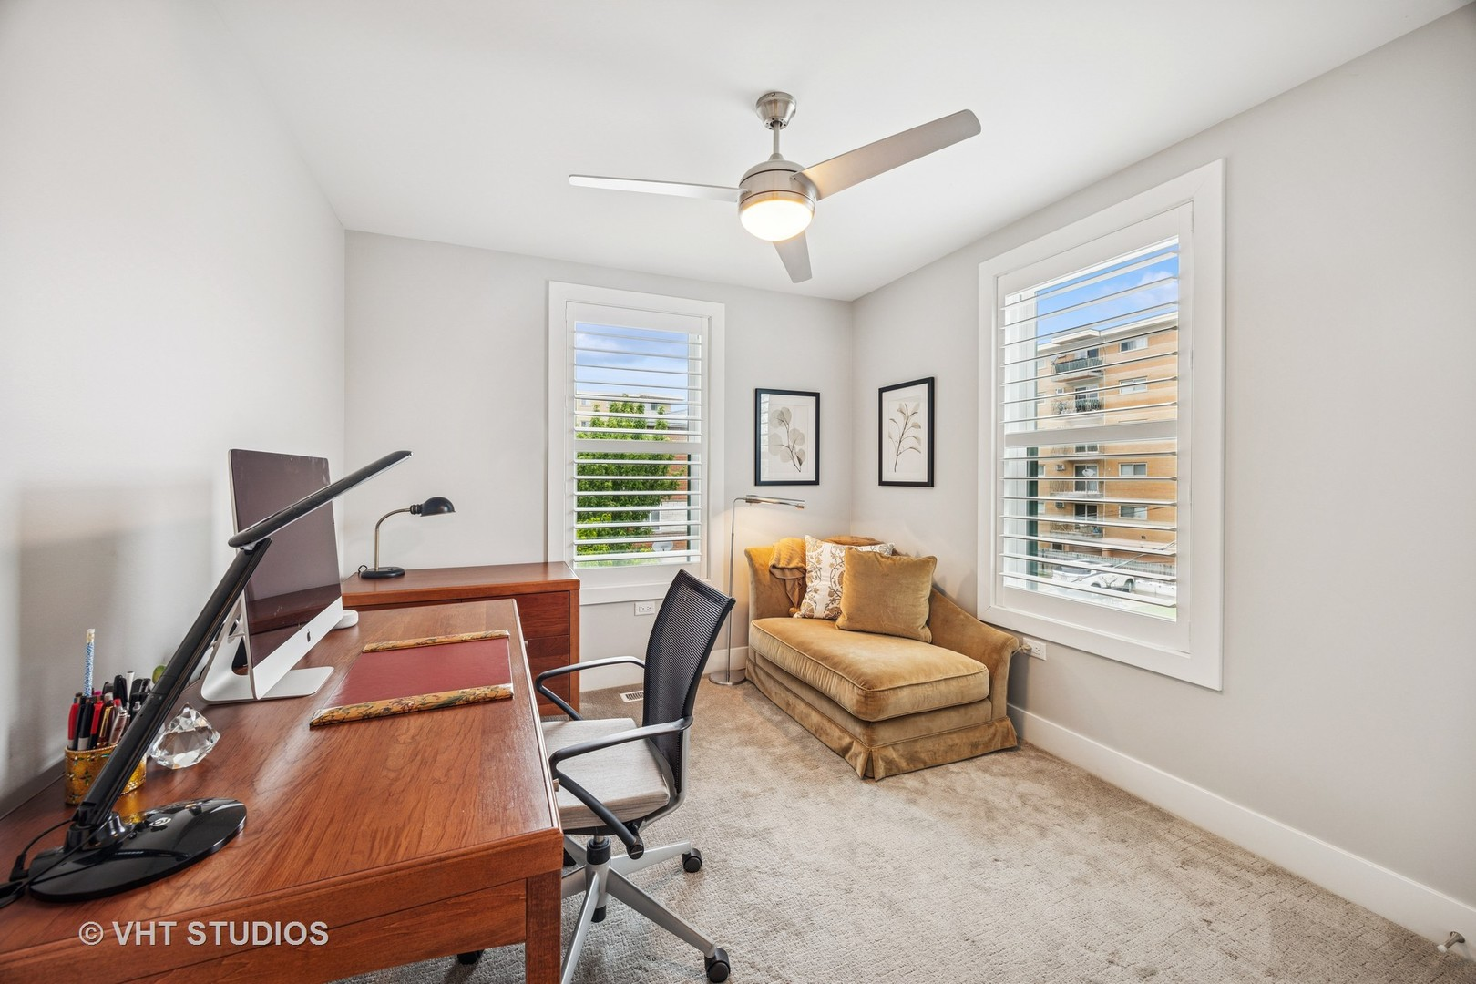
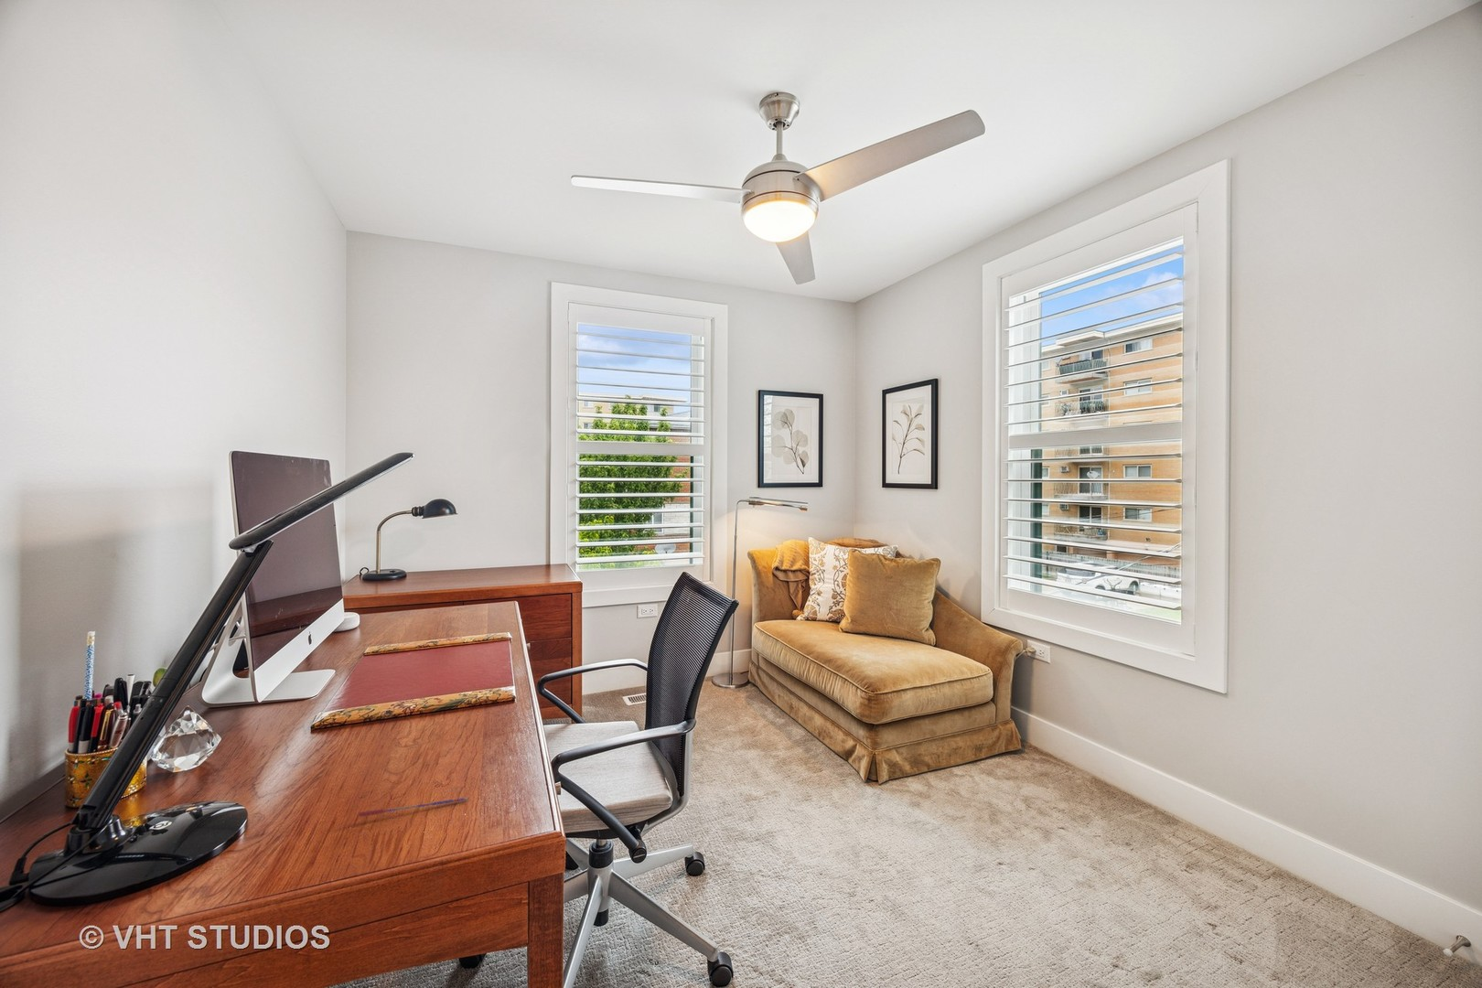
+ pen [357,797,470,818]
